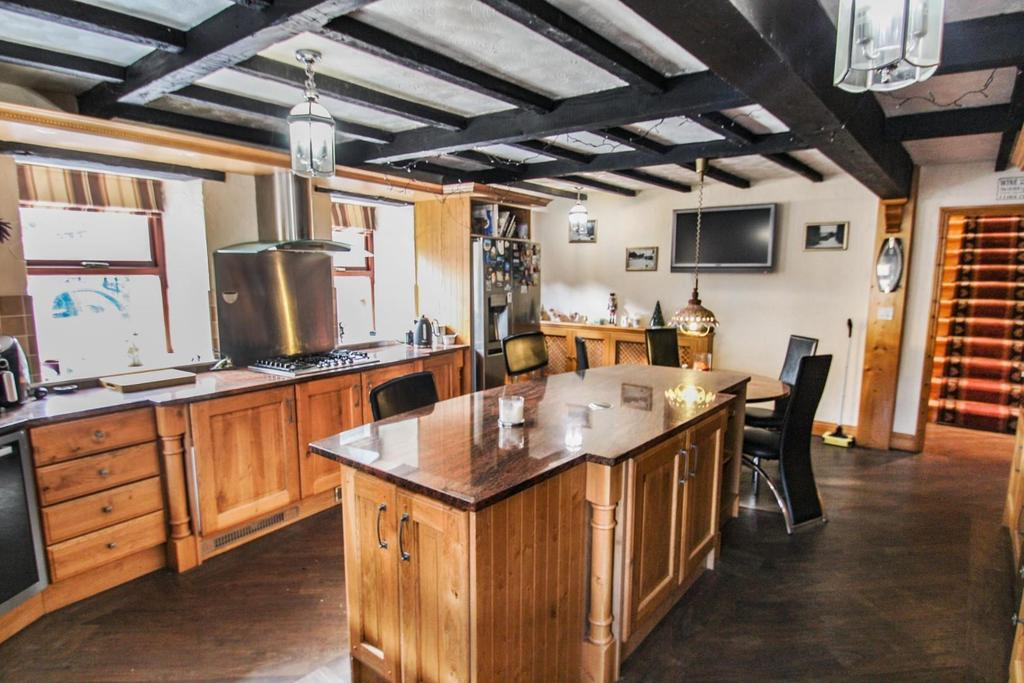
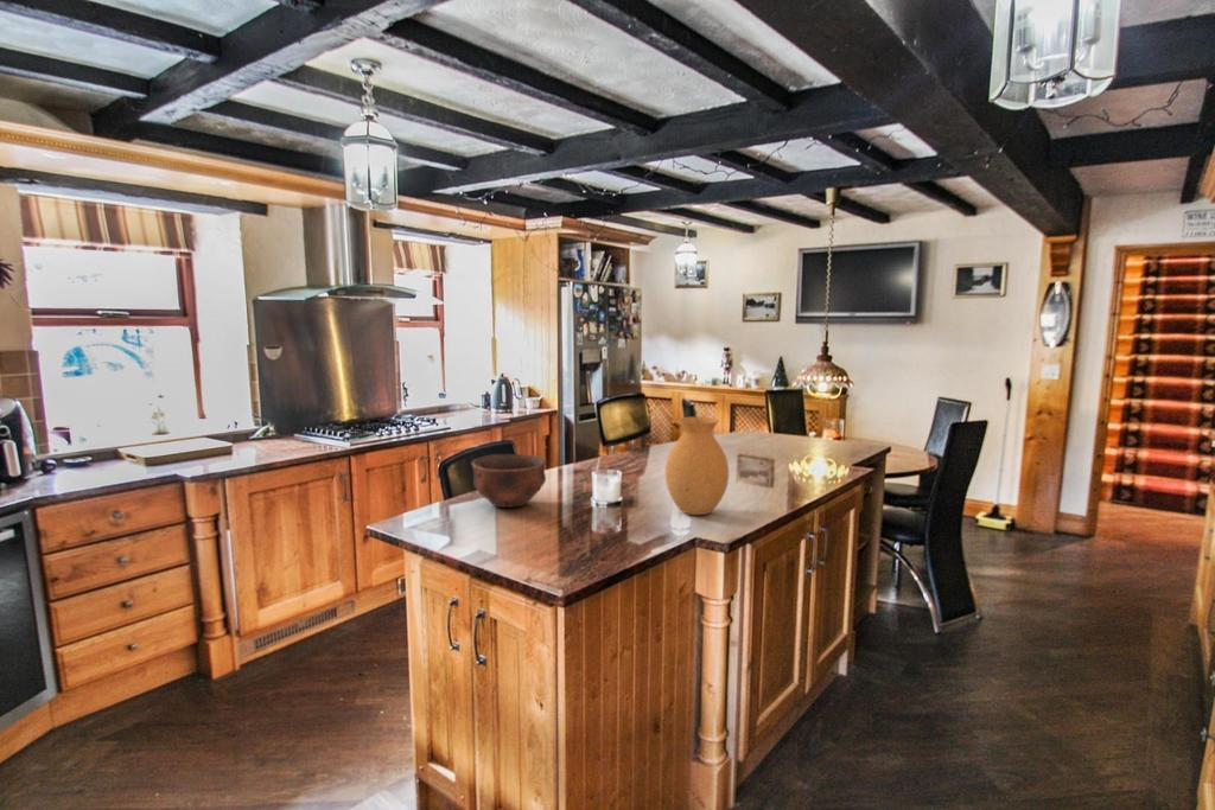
+ vase [664,416,730,516]
+ bowl [470,453,547,509]
